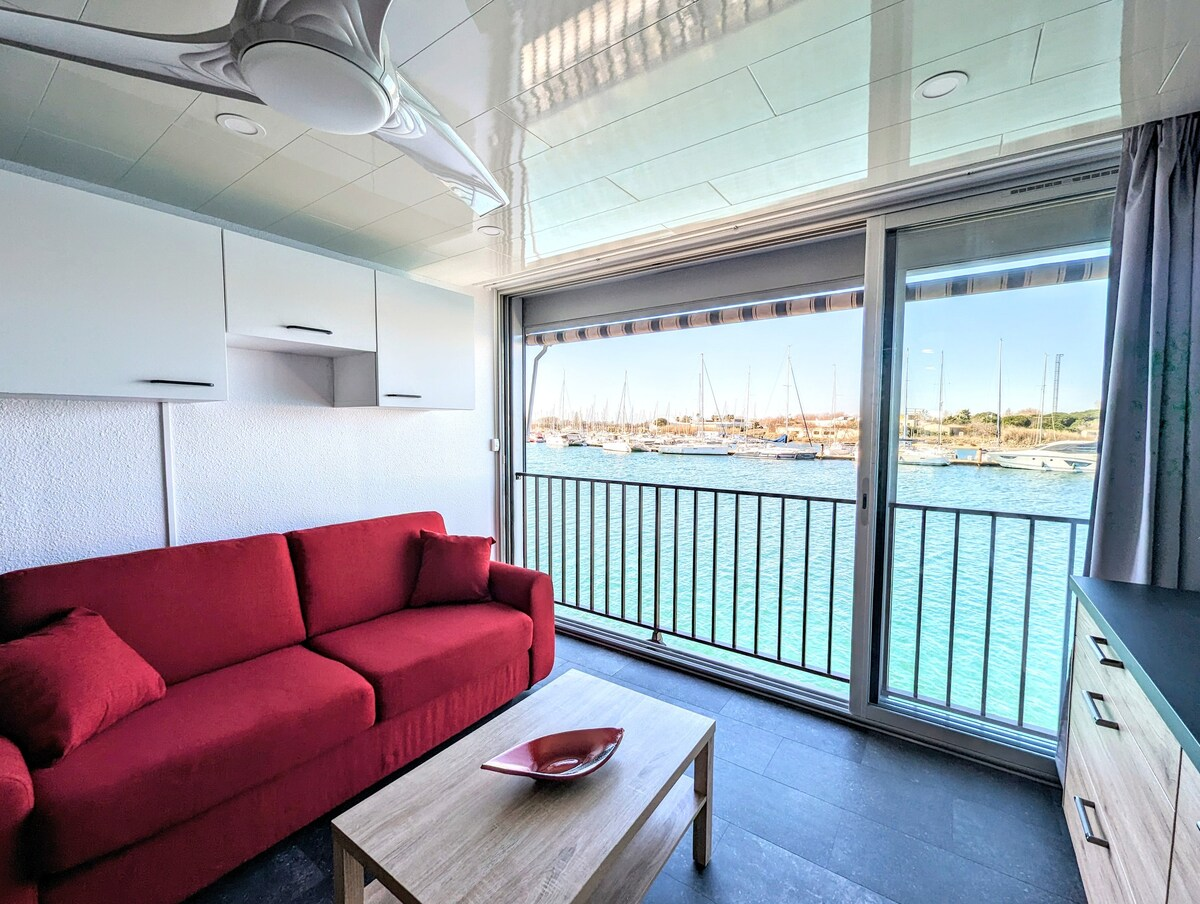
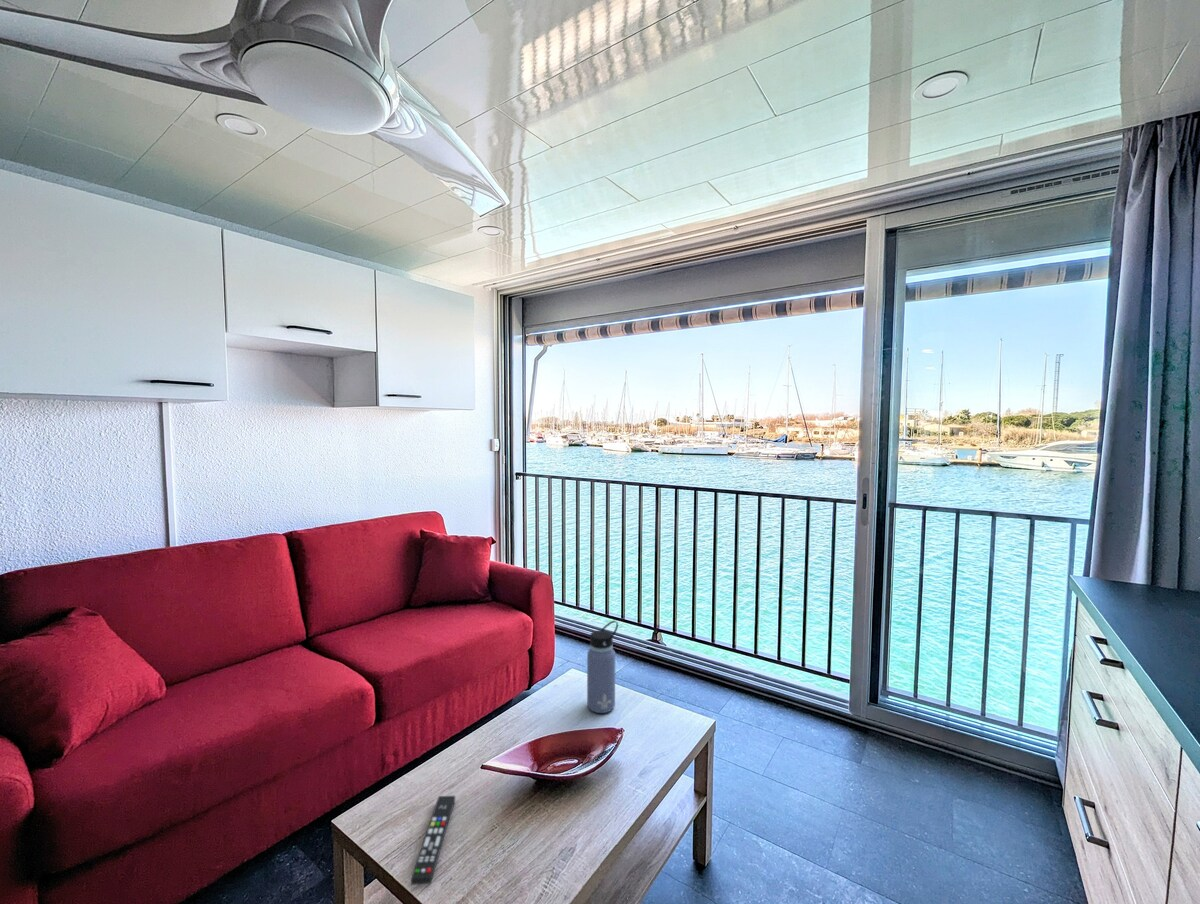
+ remote control [410,795,456,886]
+ water bottle [586,620,619,714]
